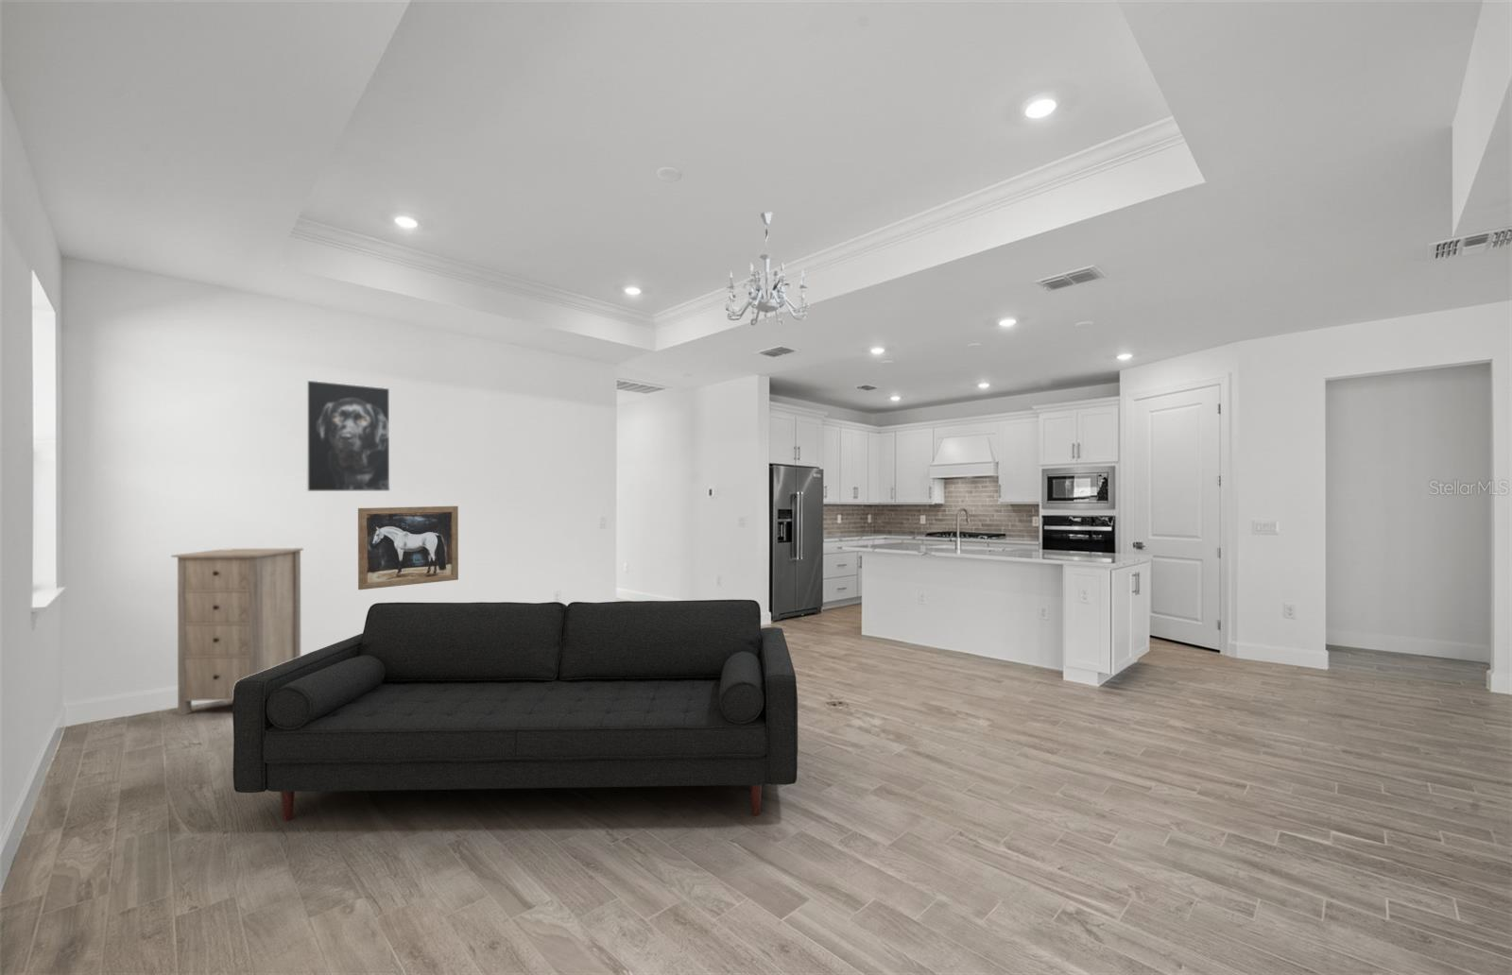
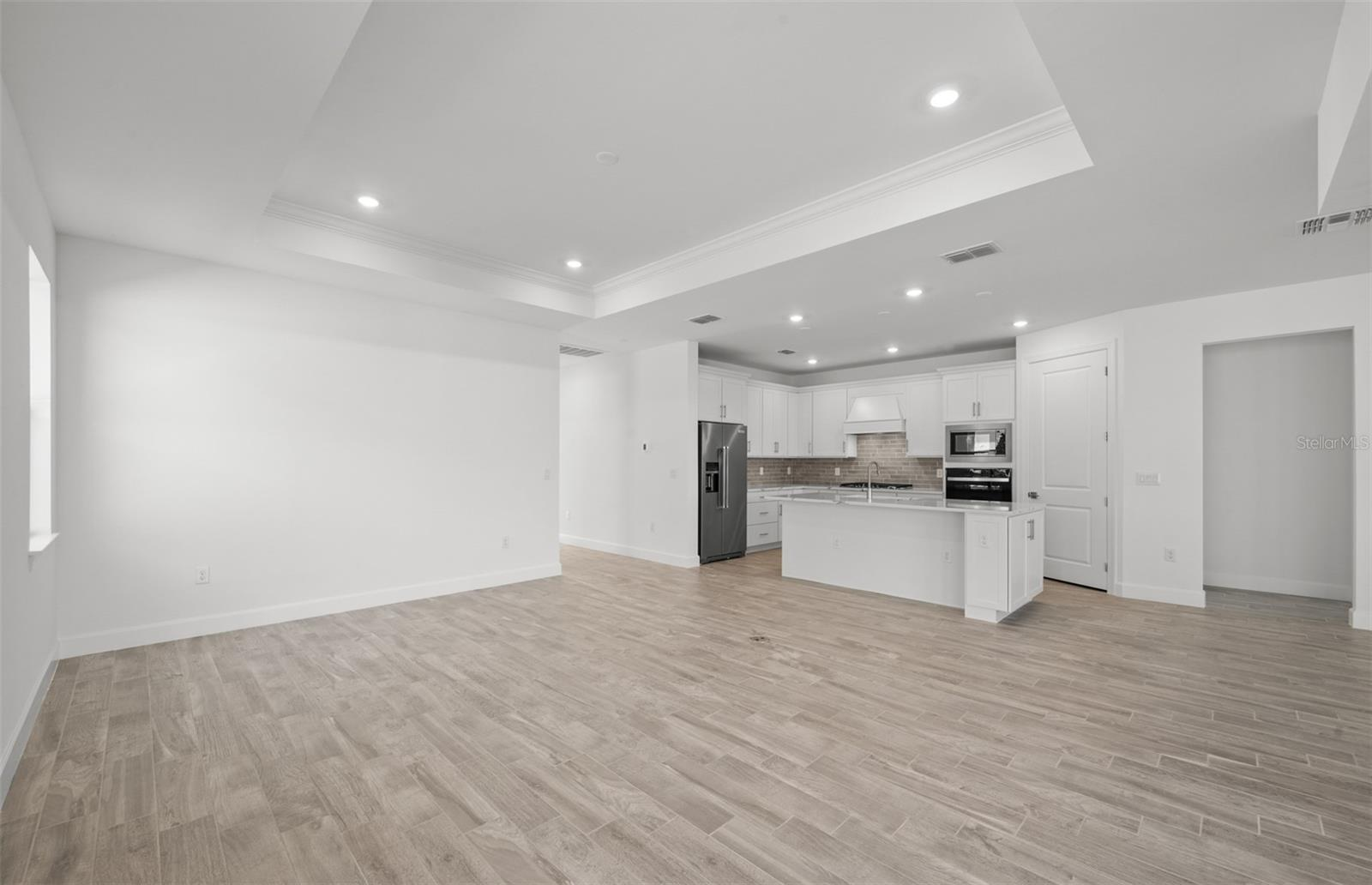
- sofa [231,599,799,822]
- storage cabinet [170,548,304,715]
- chandelier [725,210,810,326]
- wall art [357,506,460,591]
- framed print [305,379,391,492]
